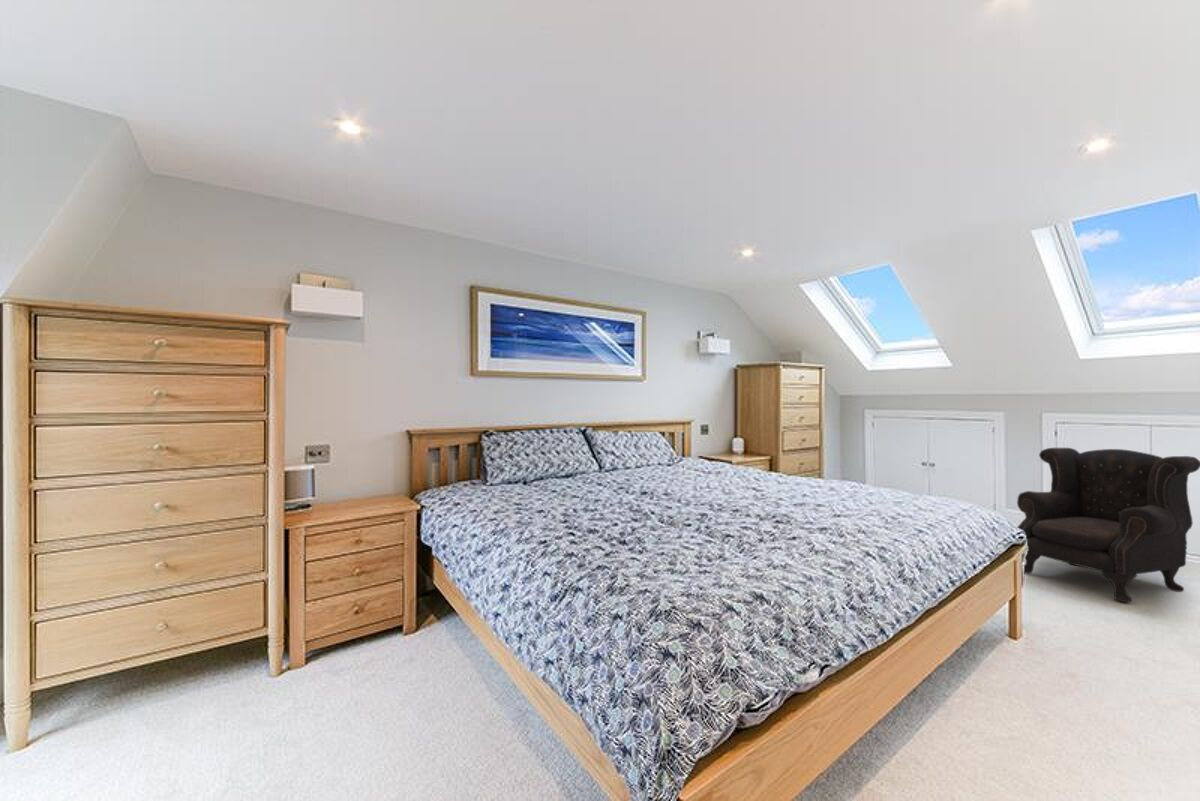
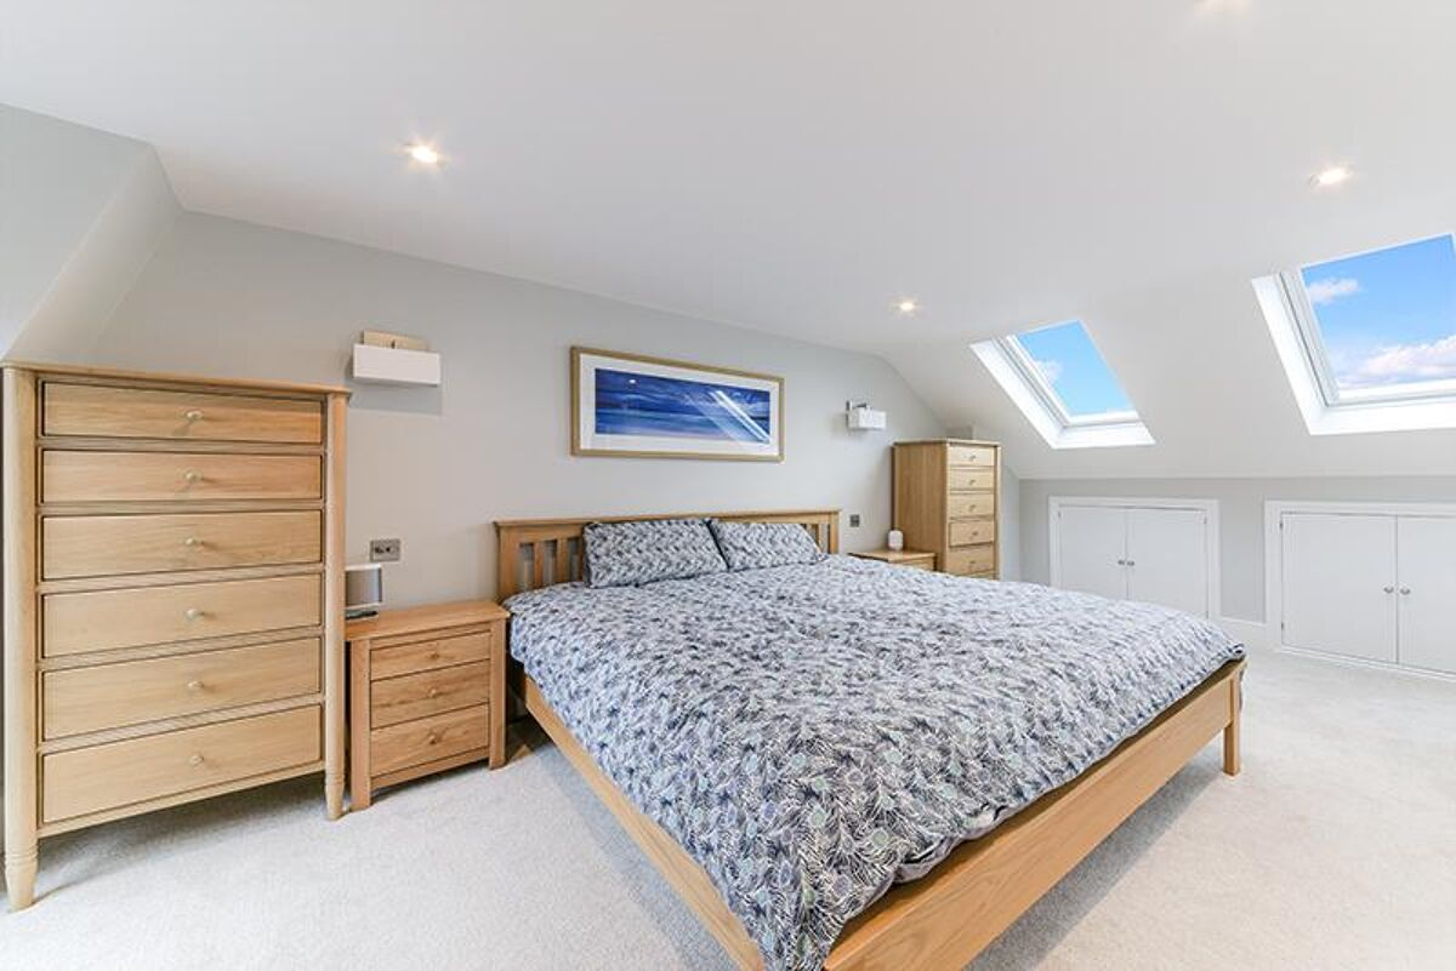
- armchair [1016,447,1200,603]
